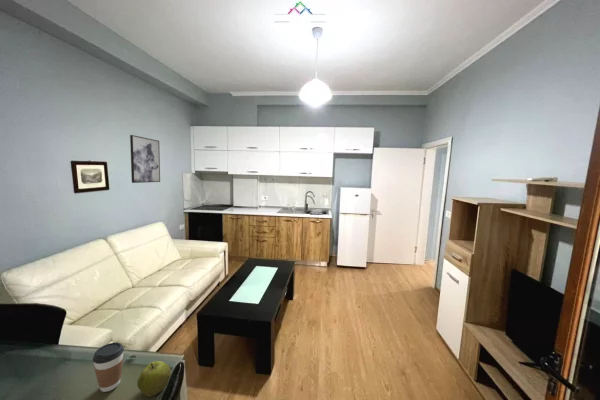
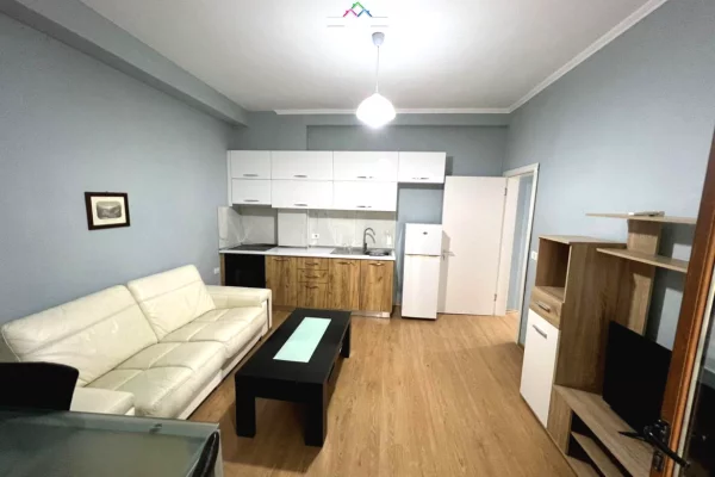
- wall art [129,134,161,184]
- apple [136,360,172,398]
- coffee cup [92,342,125,393]
